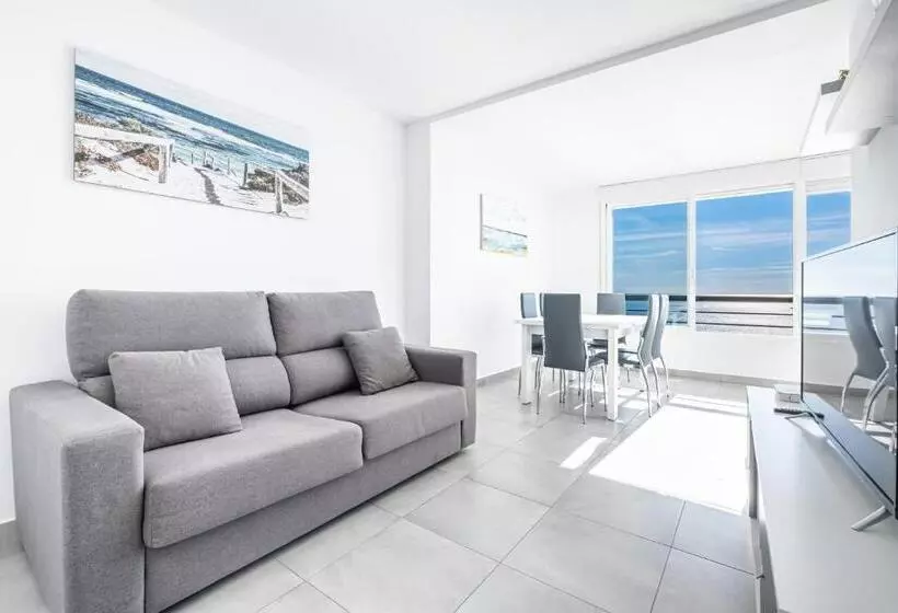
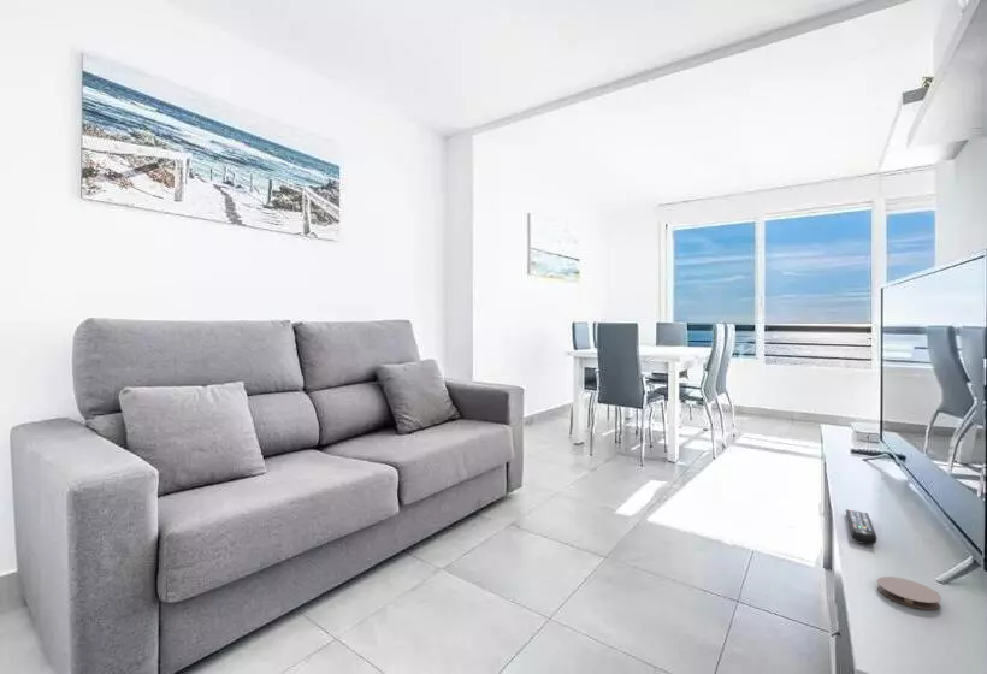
+ coaster [876,575,942,610]
+ remote control [845,508,877,546]
